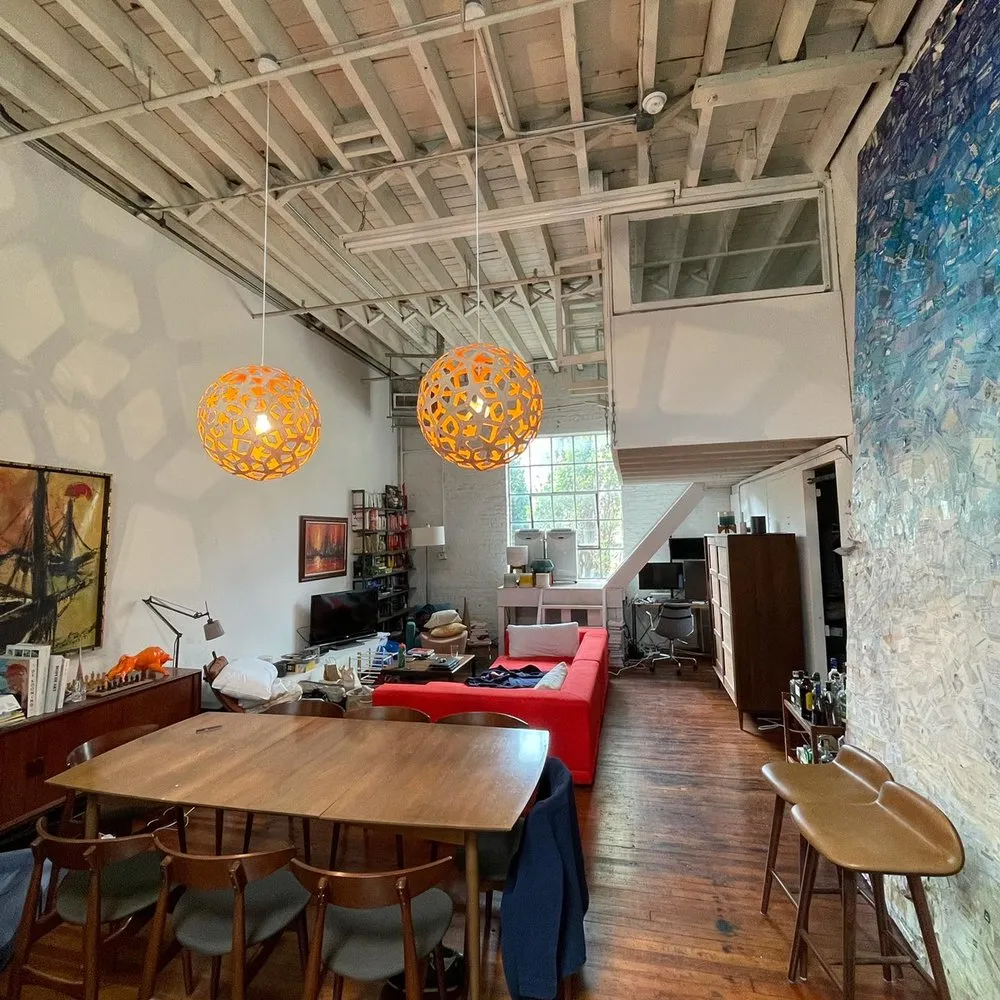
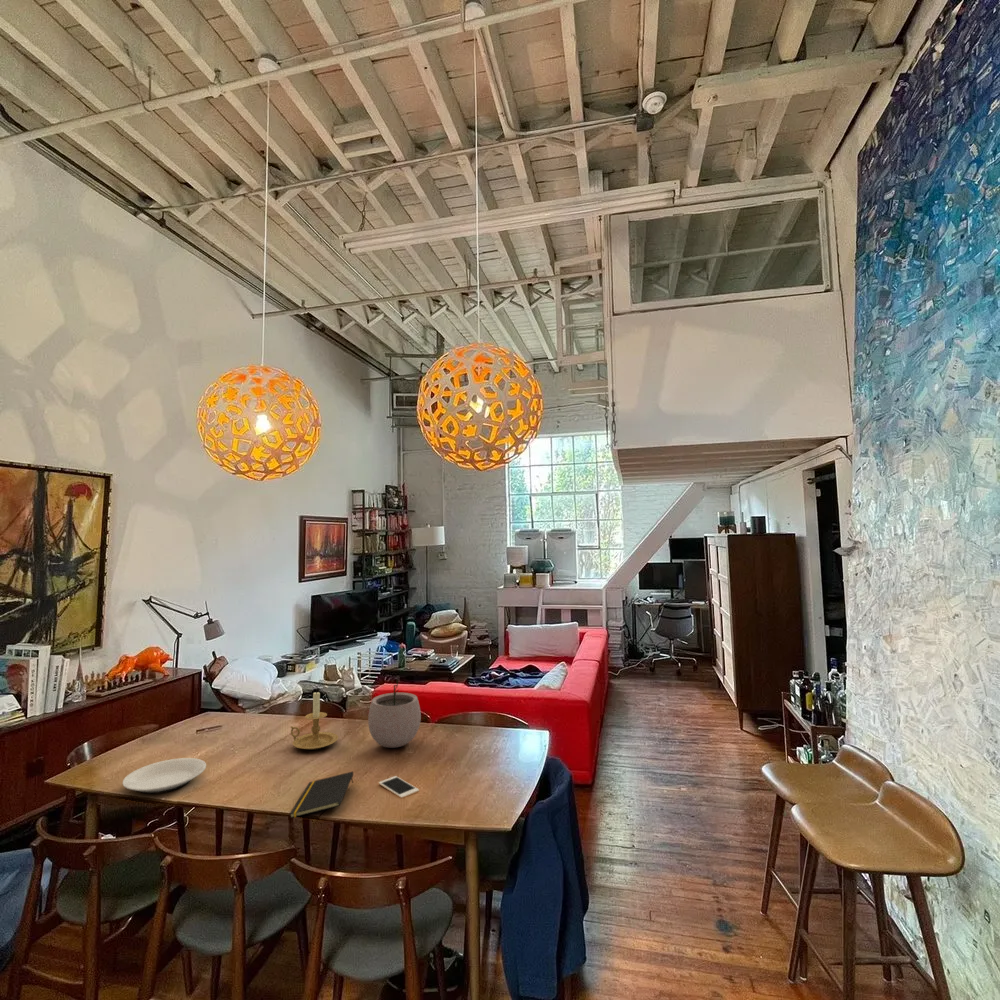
+ plant pot [367,677,422,749]
+ cell phone [378,775,420,799]
+ plate [122,757,207,795]
+ notepad [289,771,354,819]
+ candle holder [290,690,339,751]
